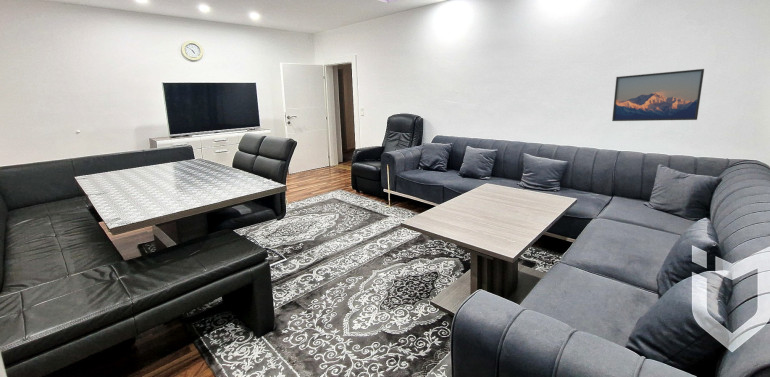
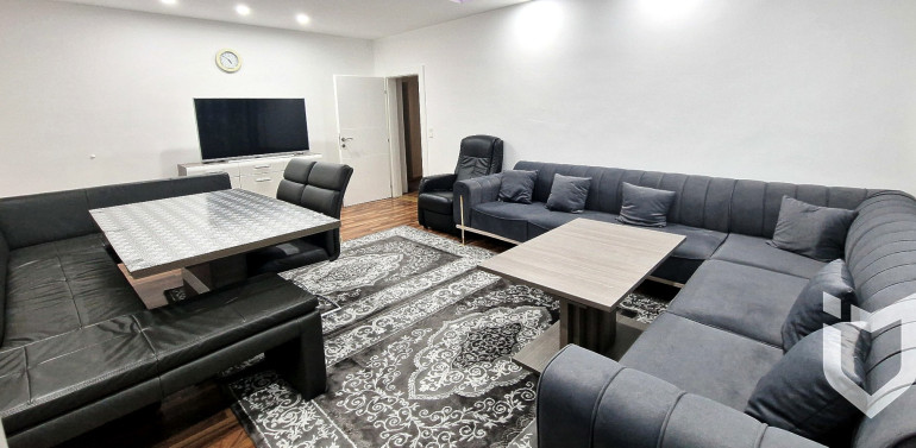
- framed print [611,68,705,122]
